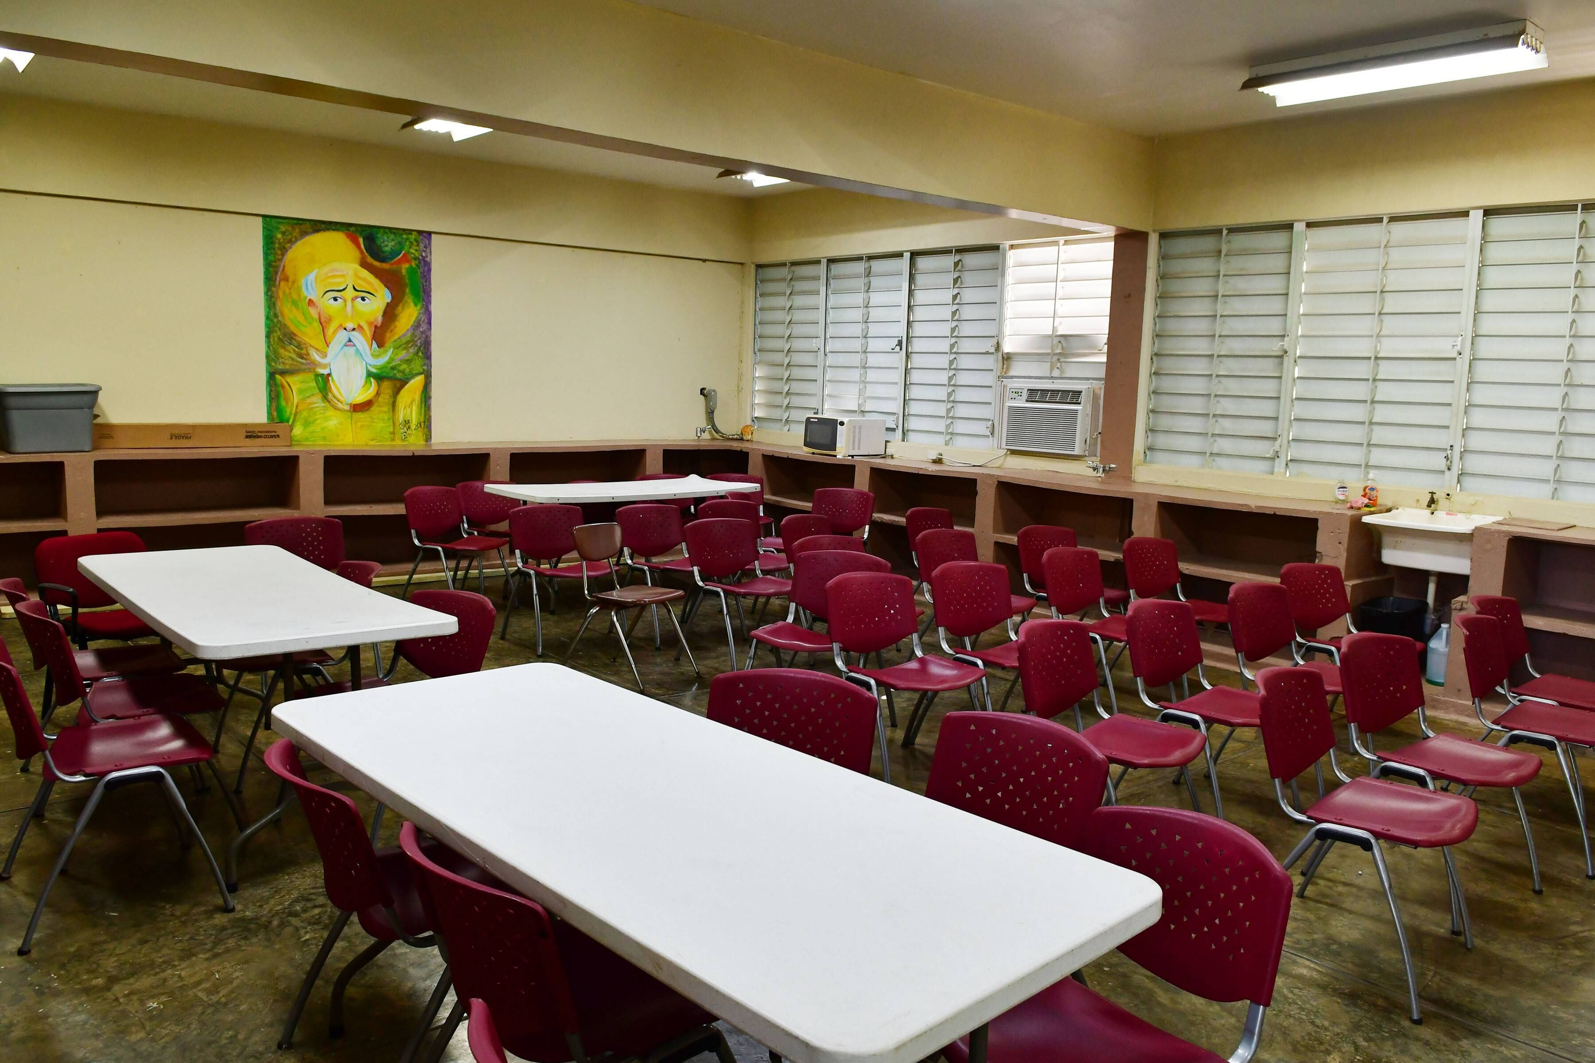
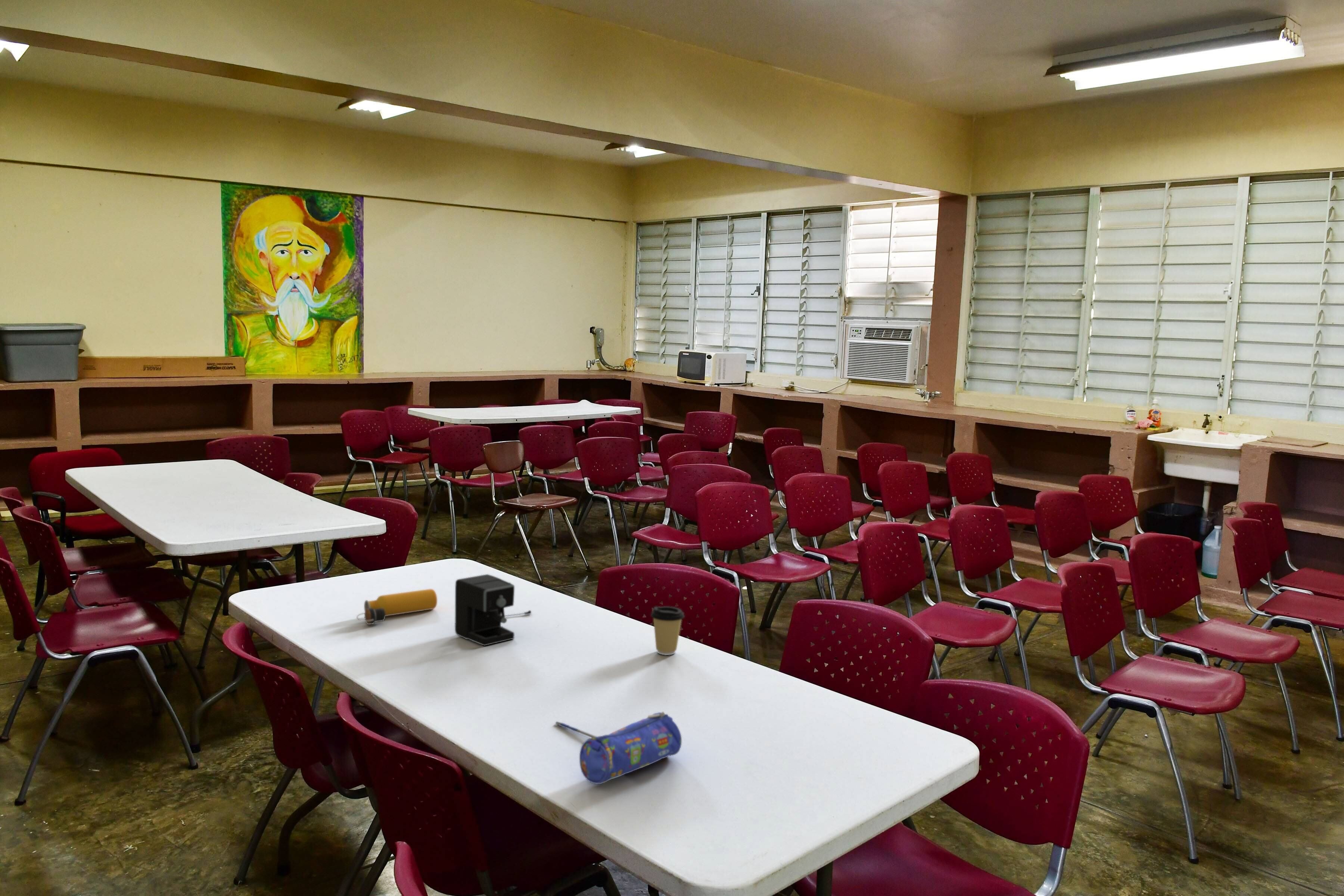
+ coffee maker [454,574,532,646]
+ water bottle [356,589,438,625]
+ coffee cup [650,606,685,656]
+ pen [554,721,597,738]
+ pencil case [579,711,682,784]
